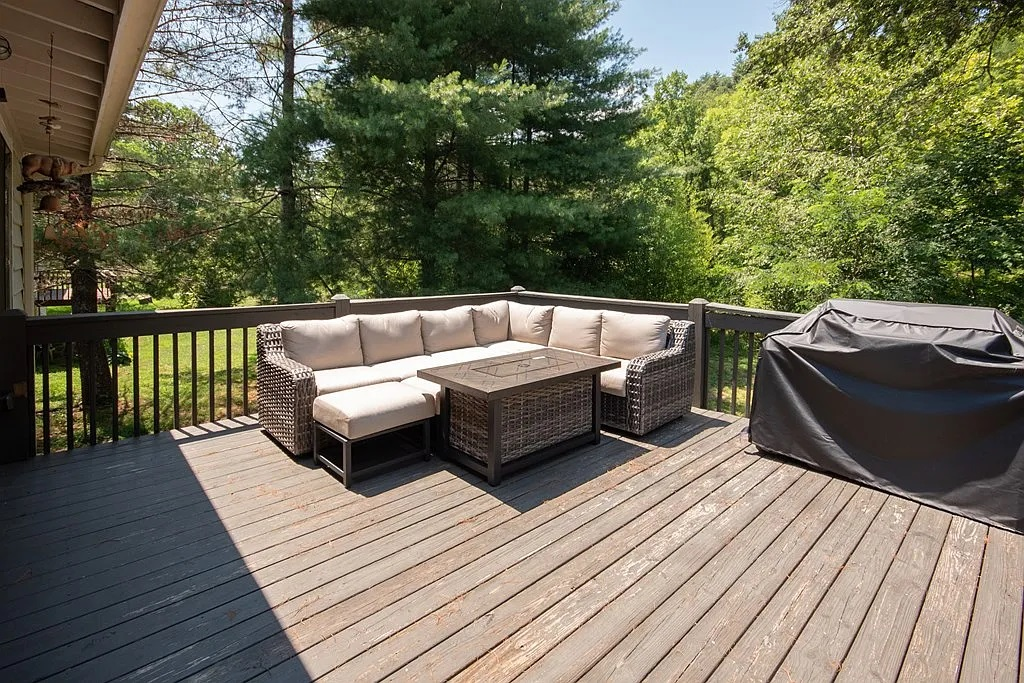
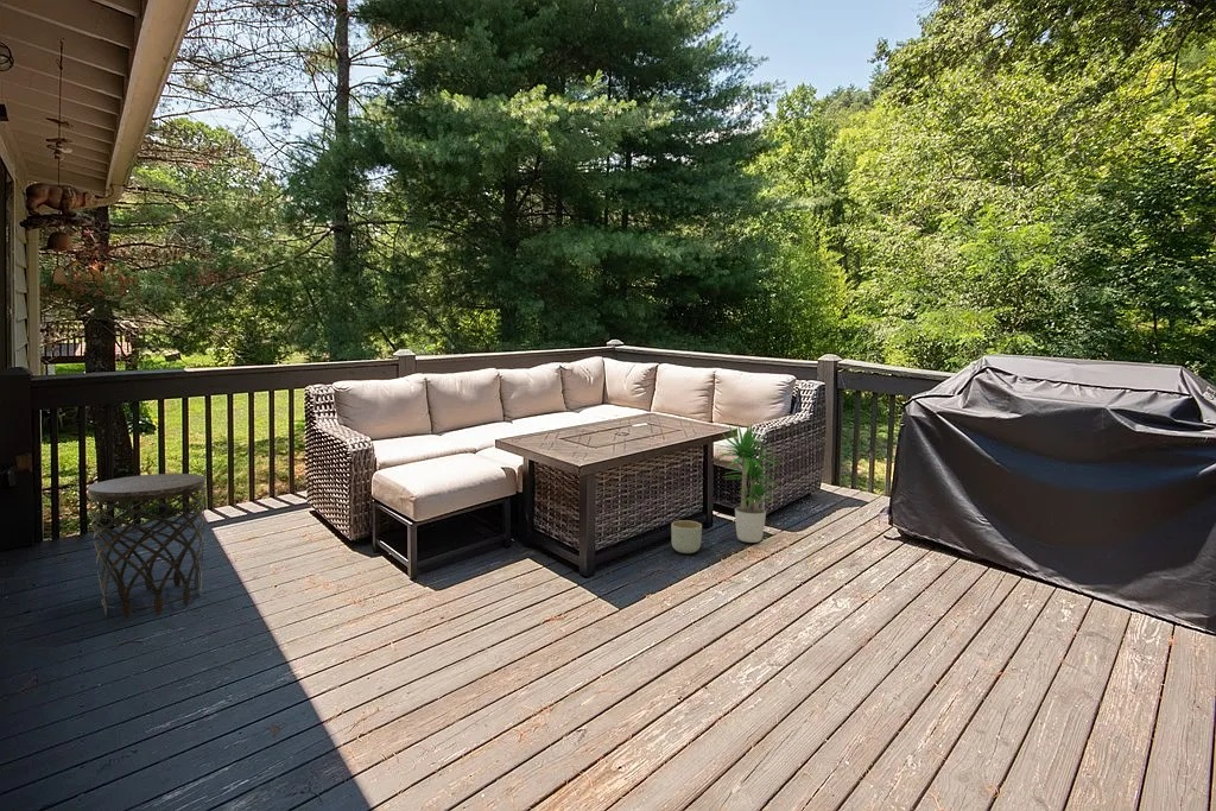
+ side table [87,473,207,620]
+ potted plant [711,422,784,544]
+ planter [670,519,703,555]
